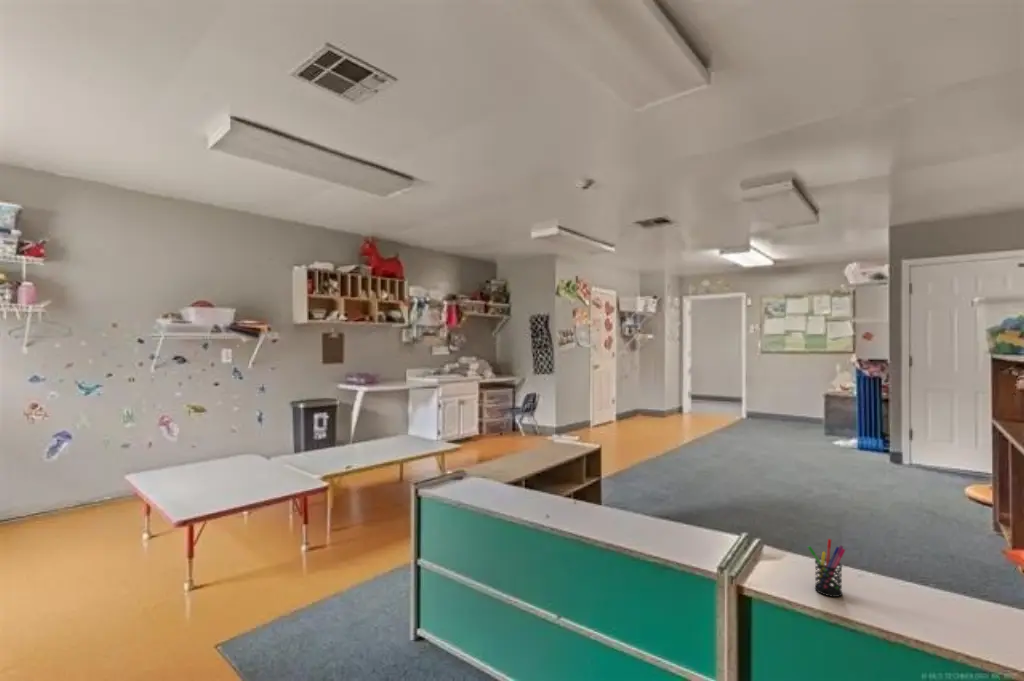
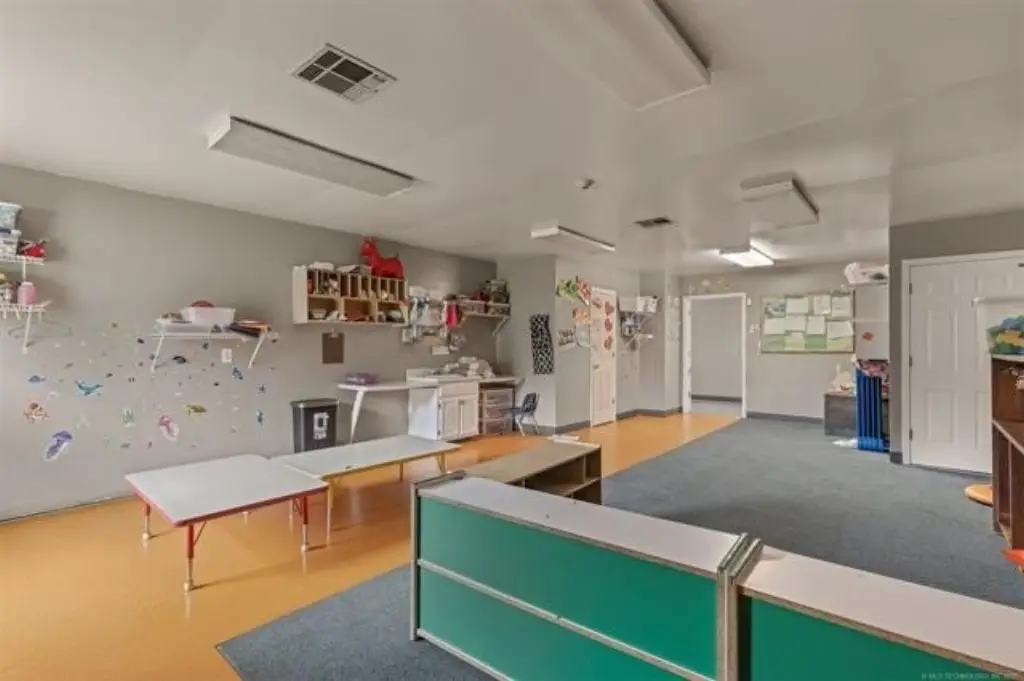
- pen holder [807,538,846,598]
